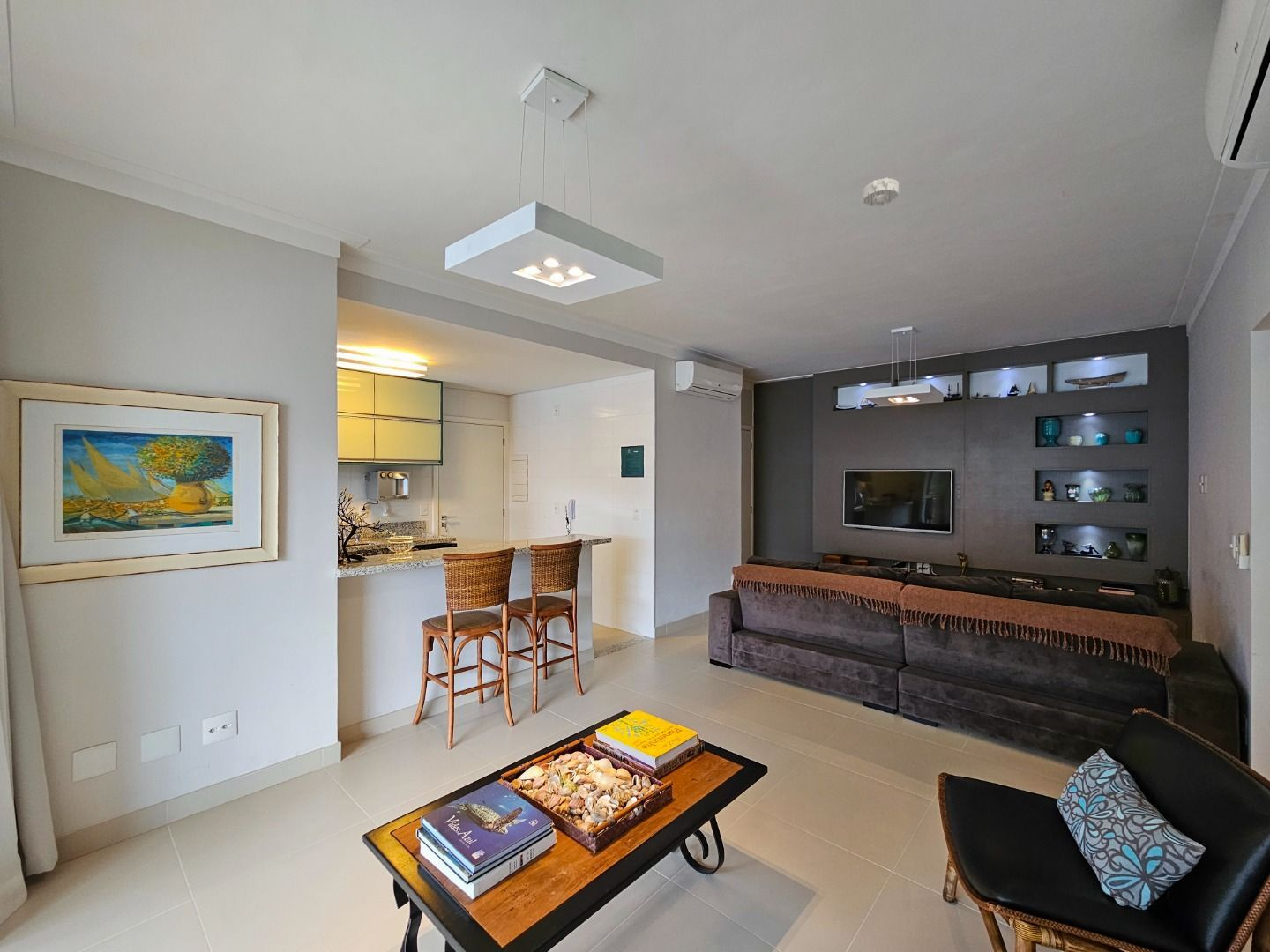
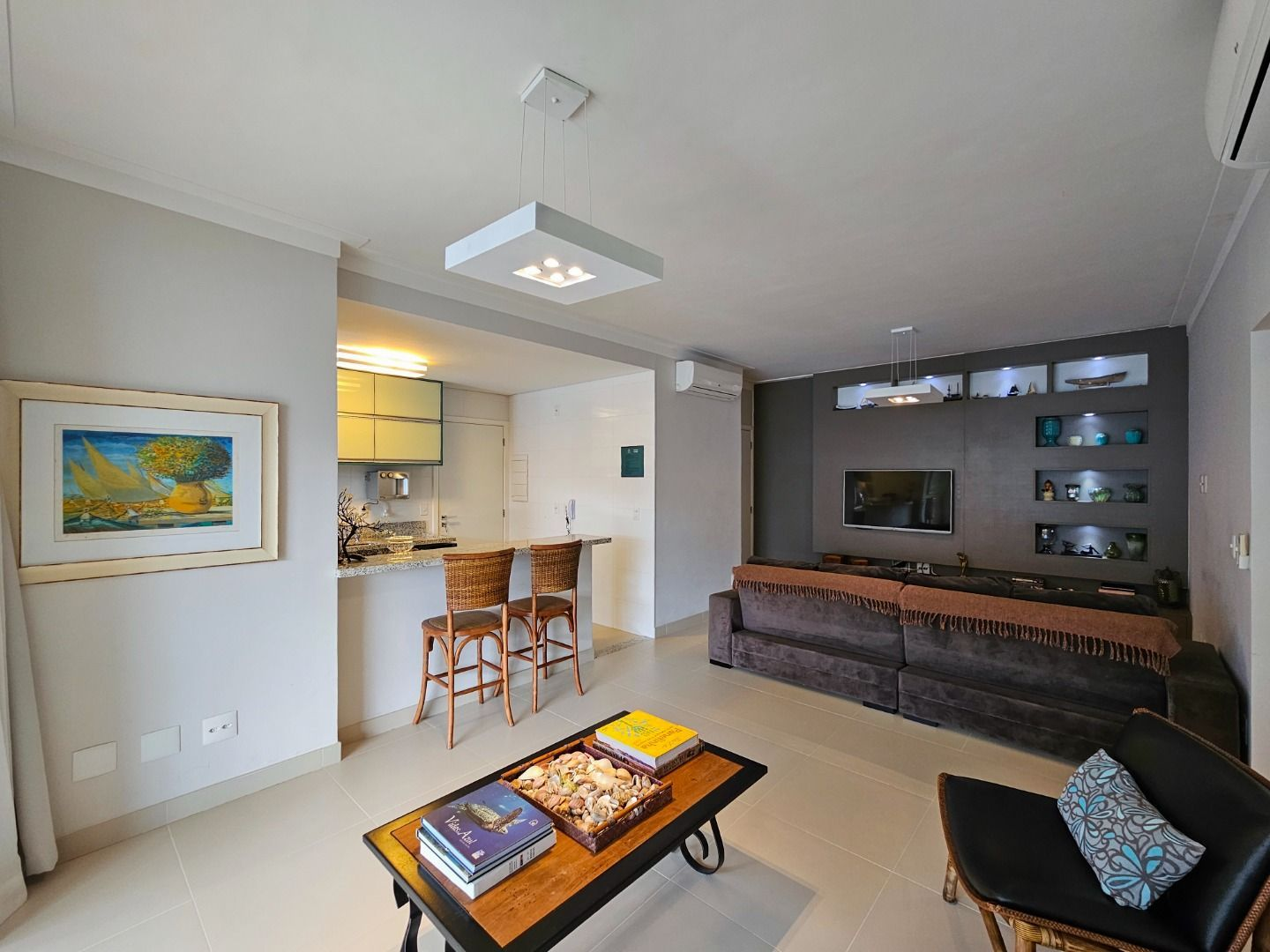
- smoke detector [863,177,900,207]
